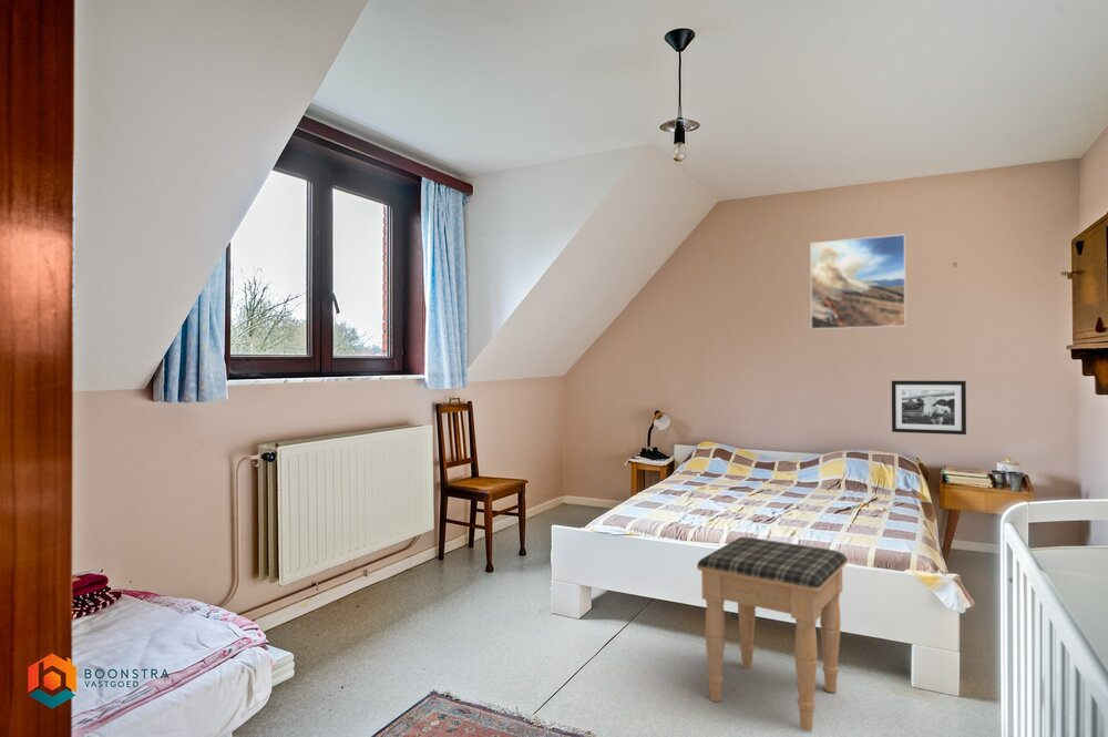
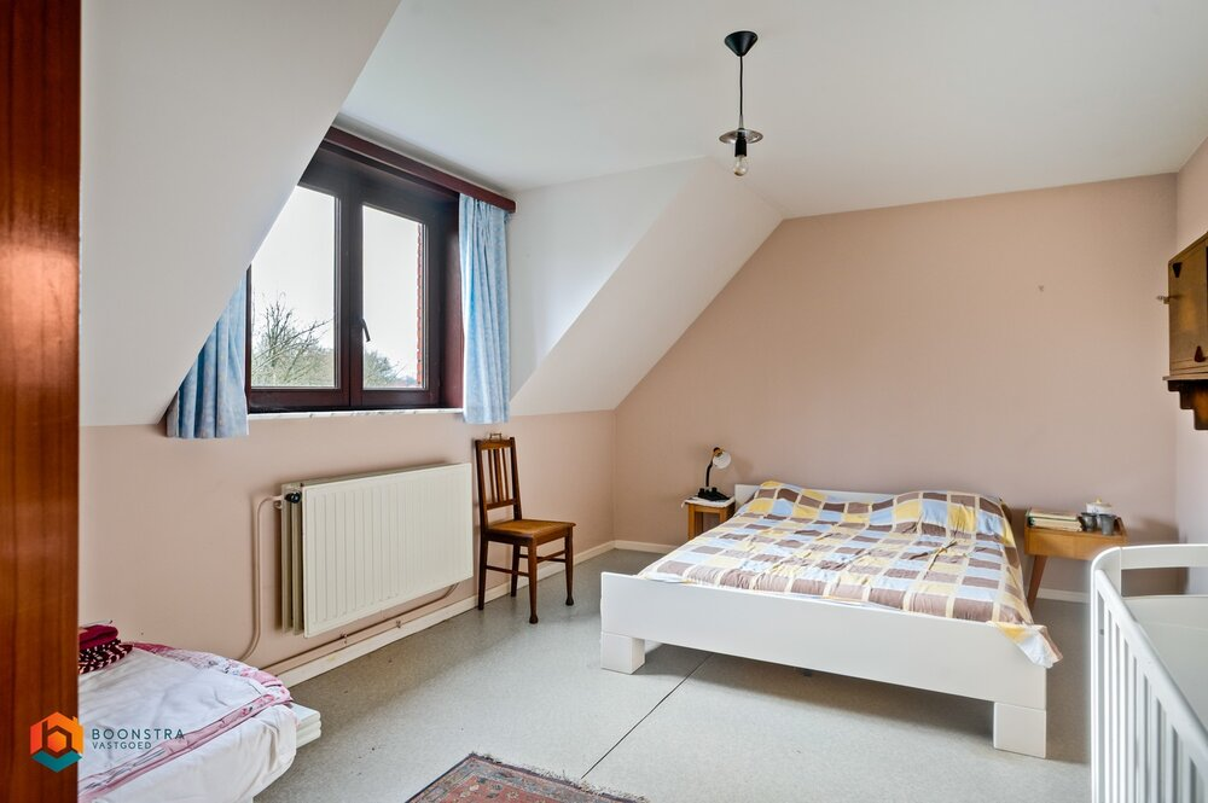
- footstool [696,536,849,731]
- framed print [810,233,906,330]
- picture frame [891,380,967,436]
